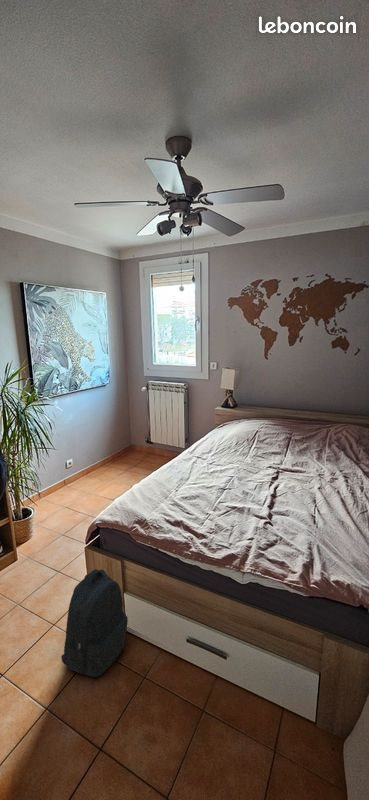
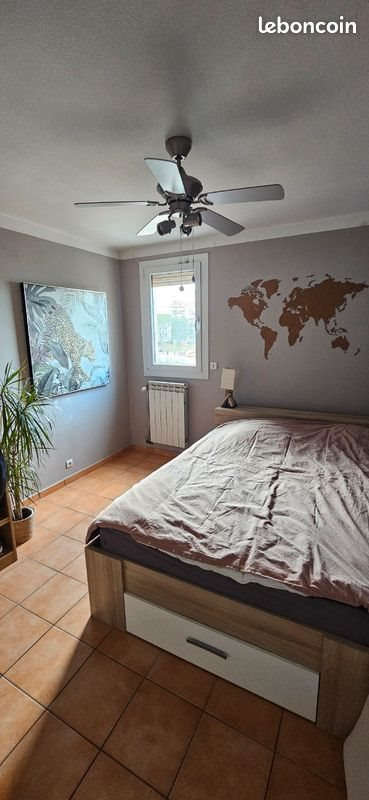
- backpack [61,568,129,678]
